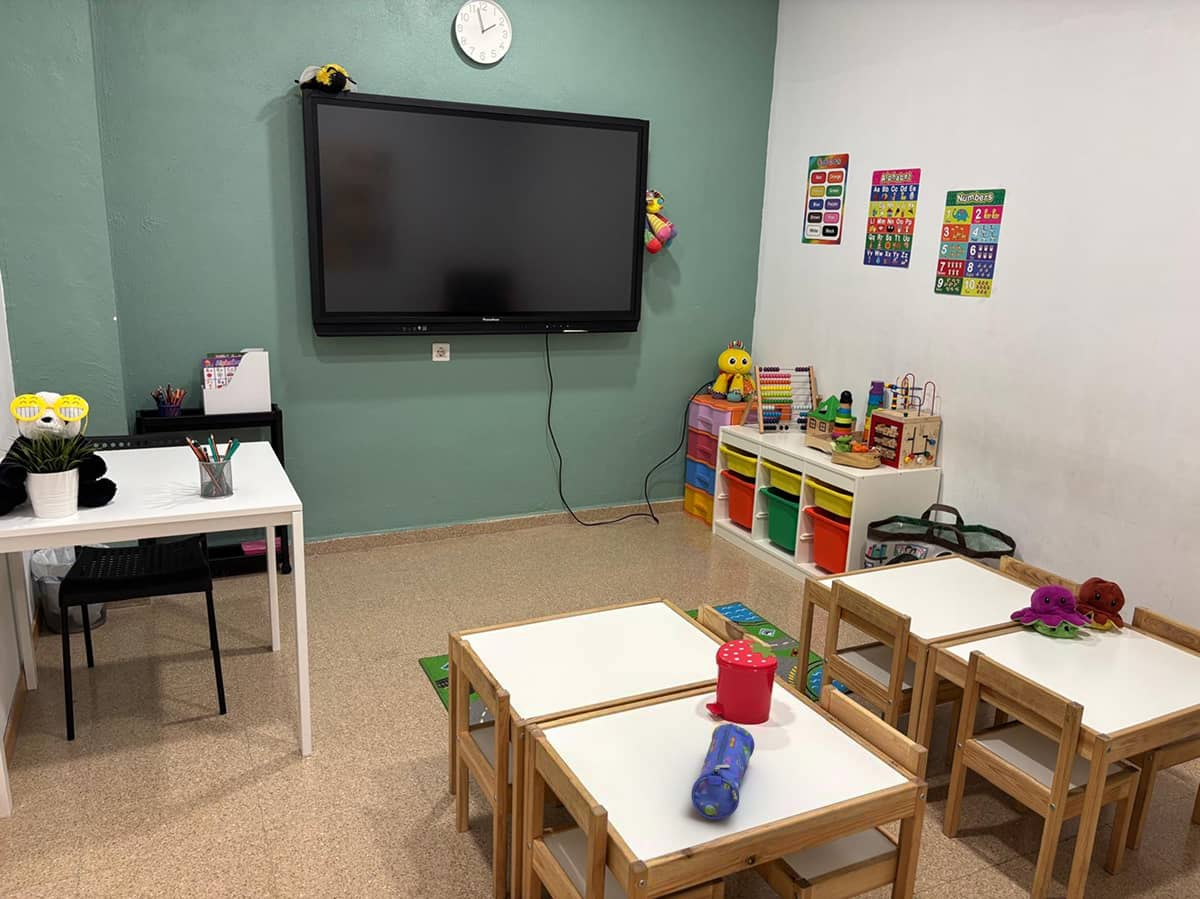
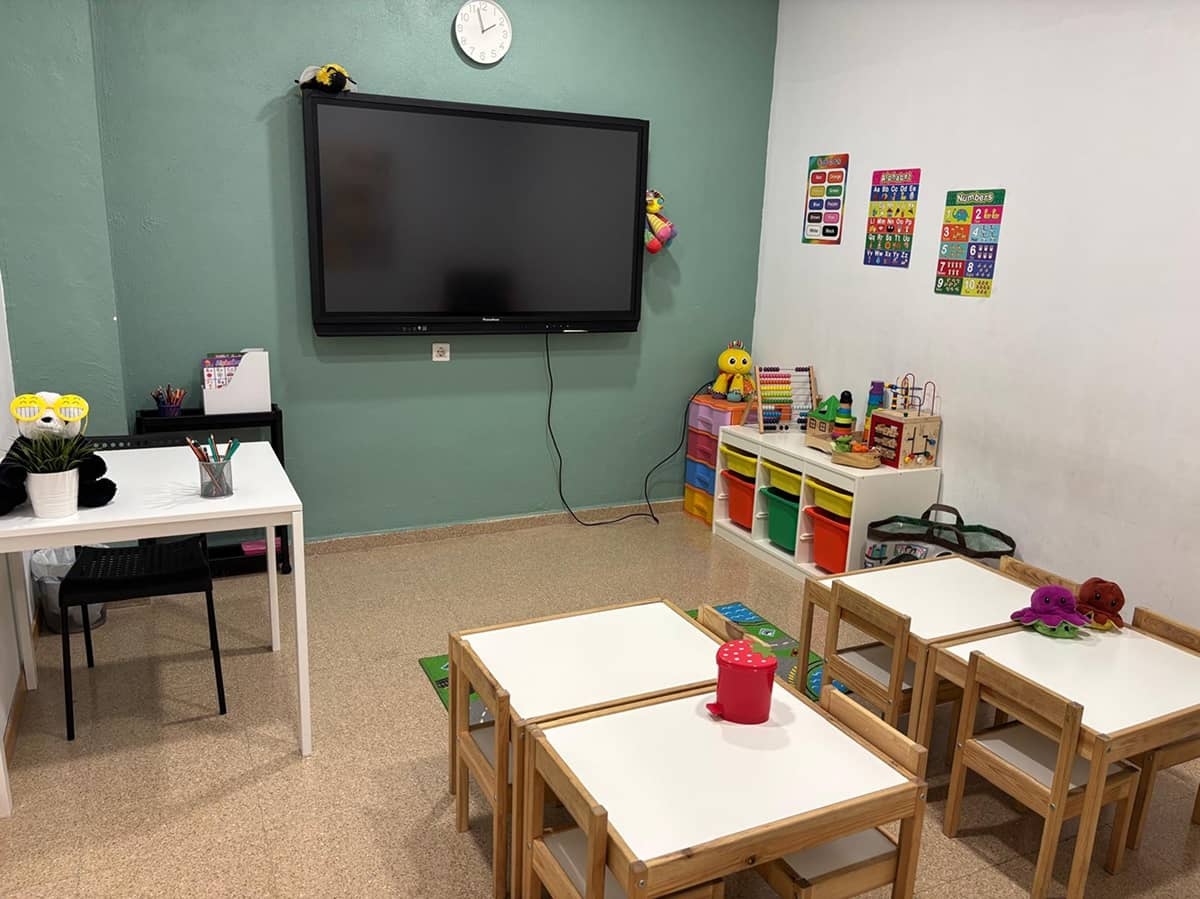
- pencil case [690,722,755,821]
